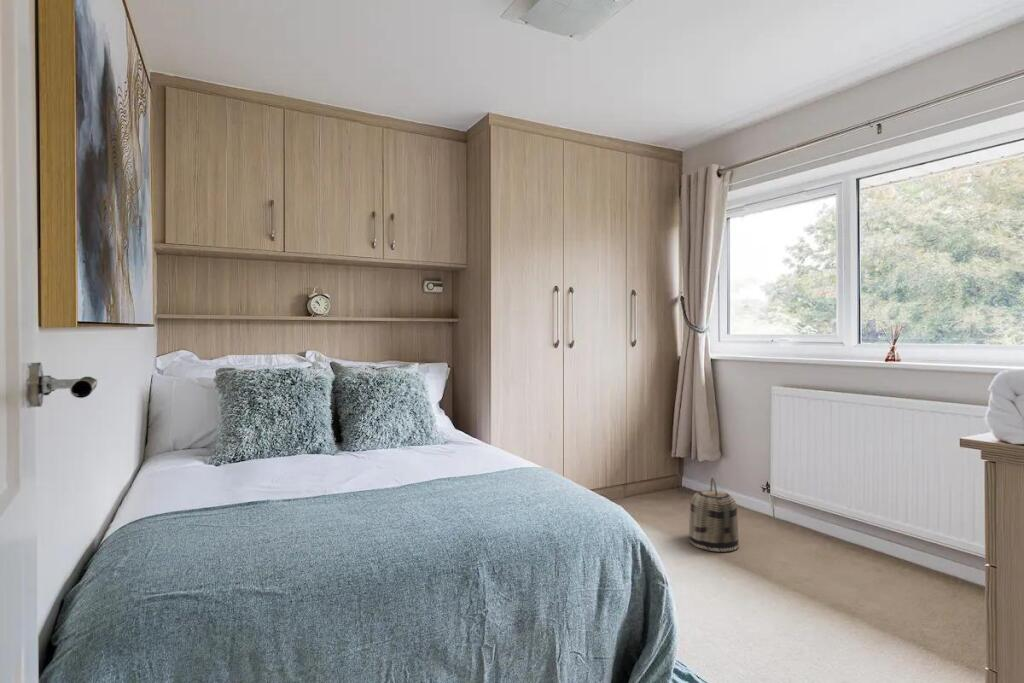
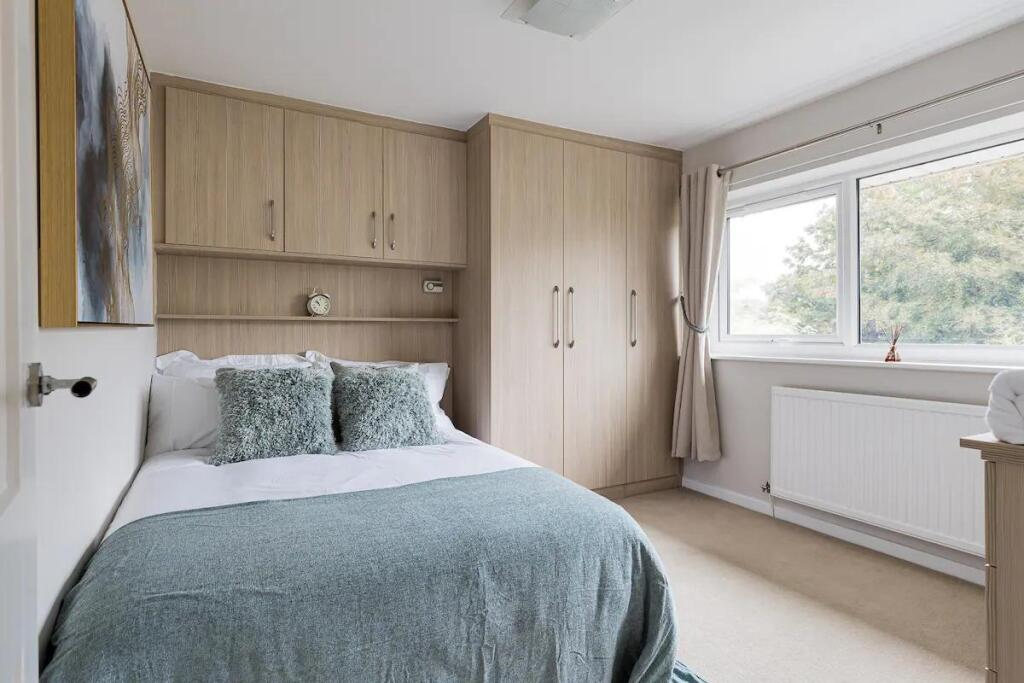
- basket [688,477,740,553]
